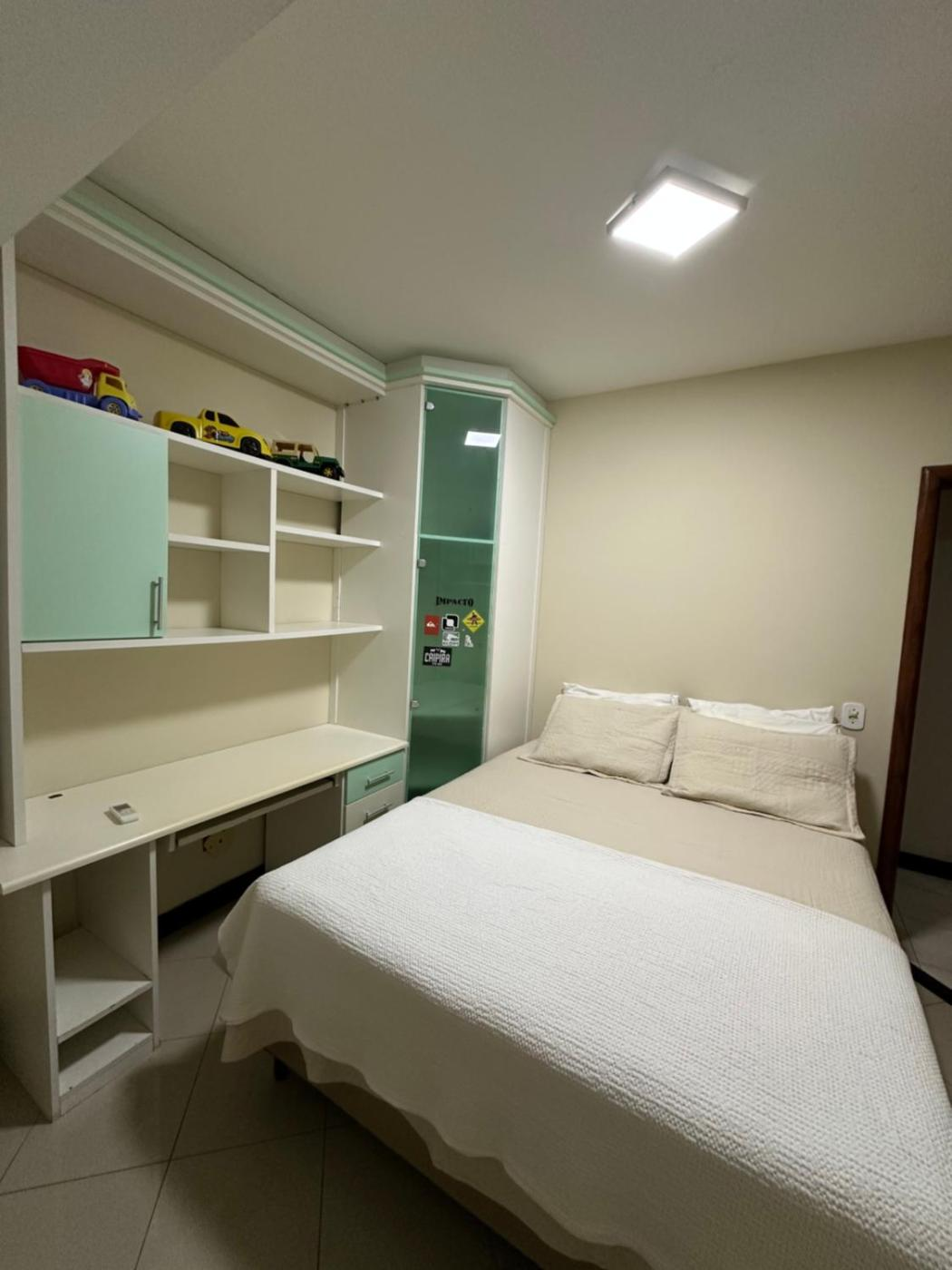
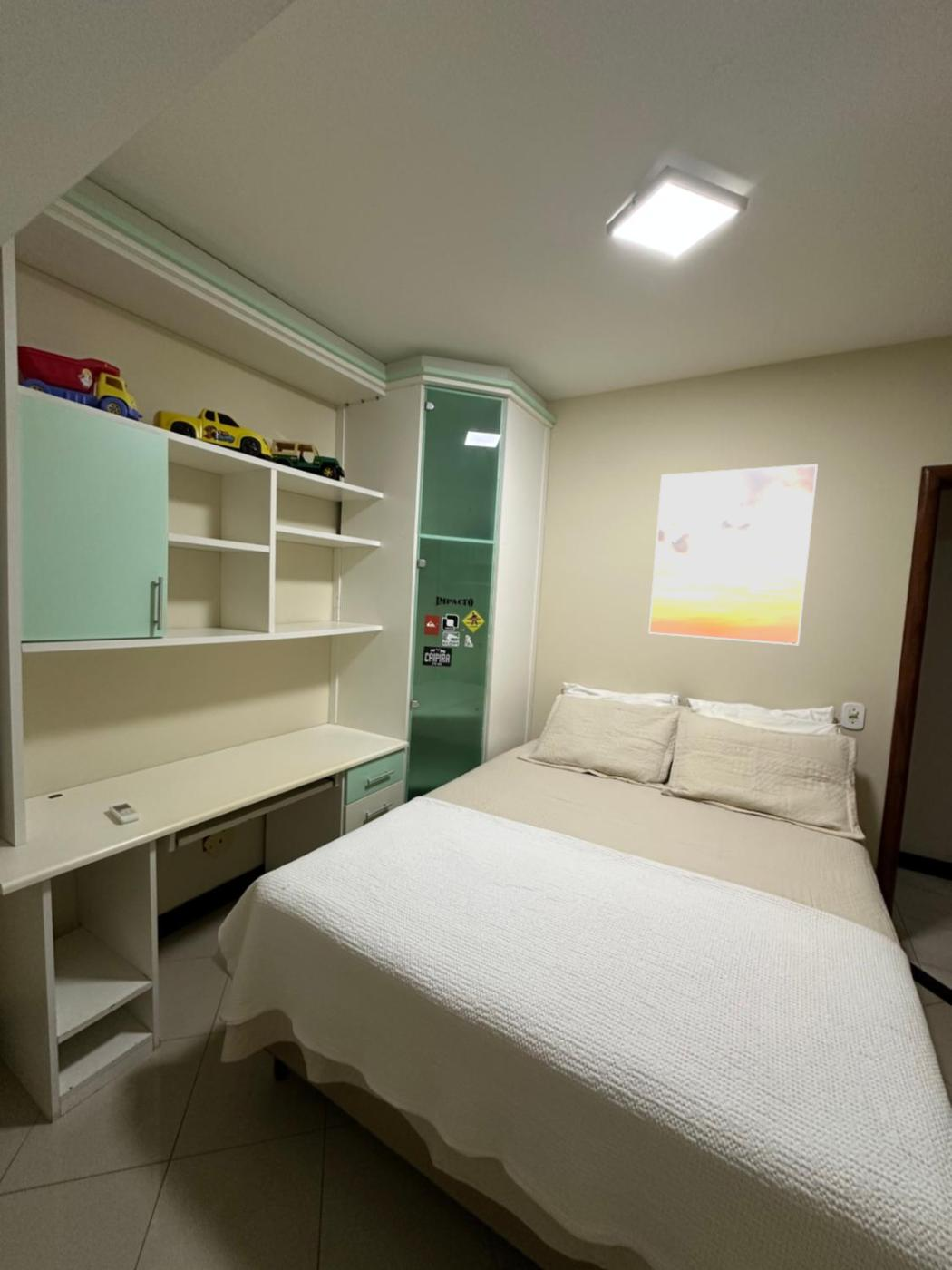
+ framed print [647,463,819,647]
